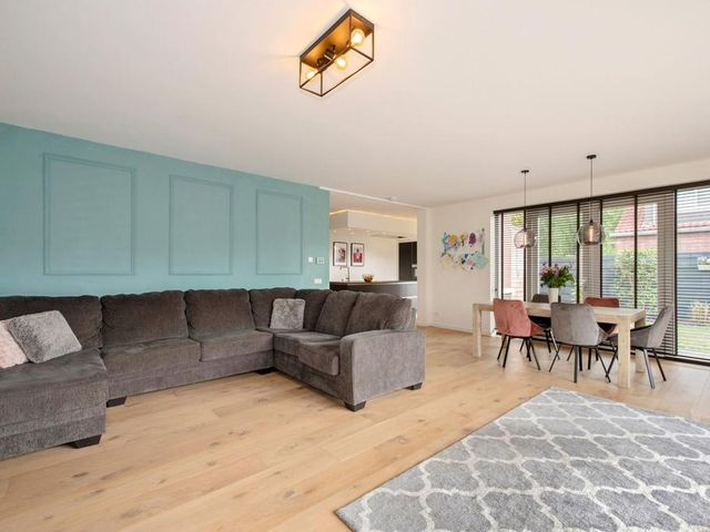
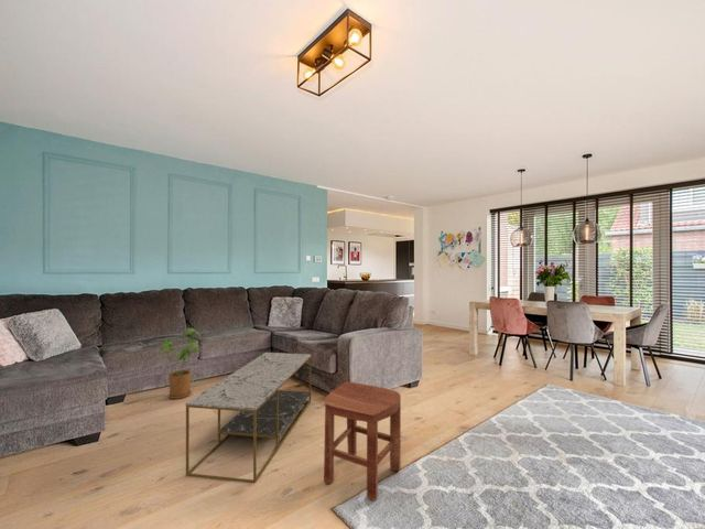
+ stool [323,381,402,503]
+ house plant [158,327,202,400]
+ coffee table [185,352,312,484]
